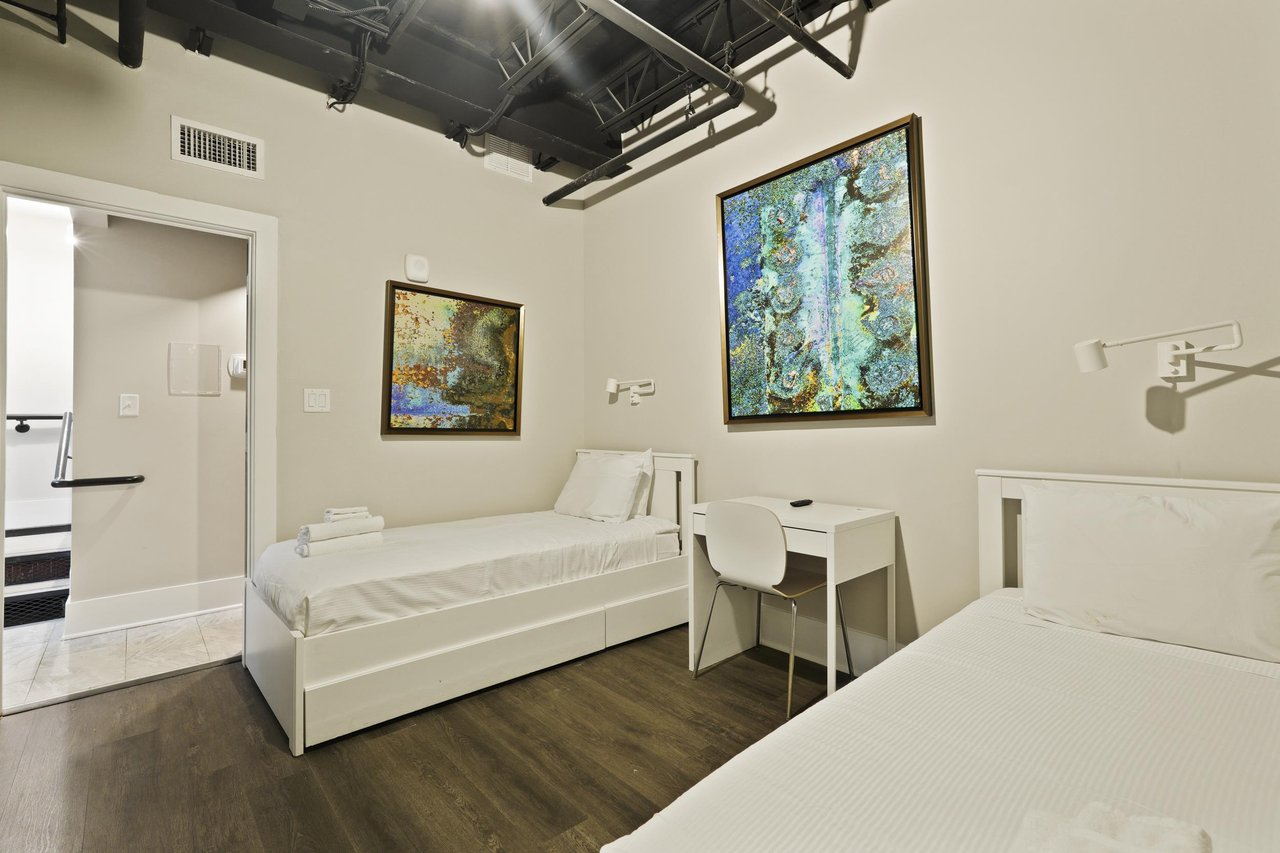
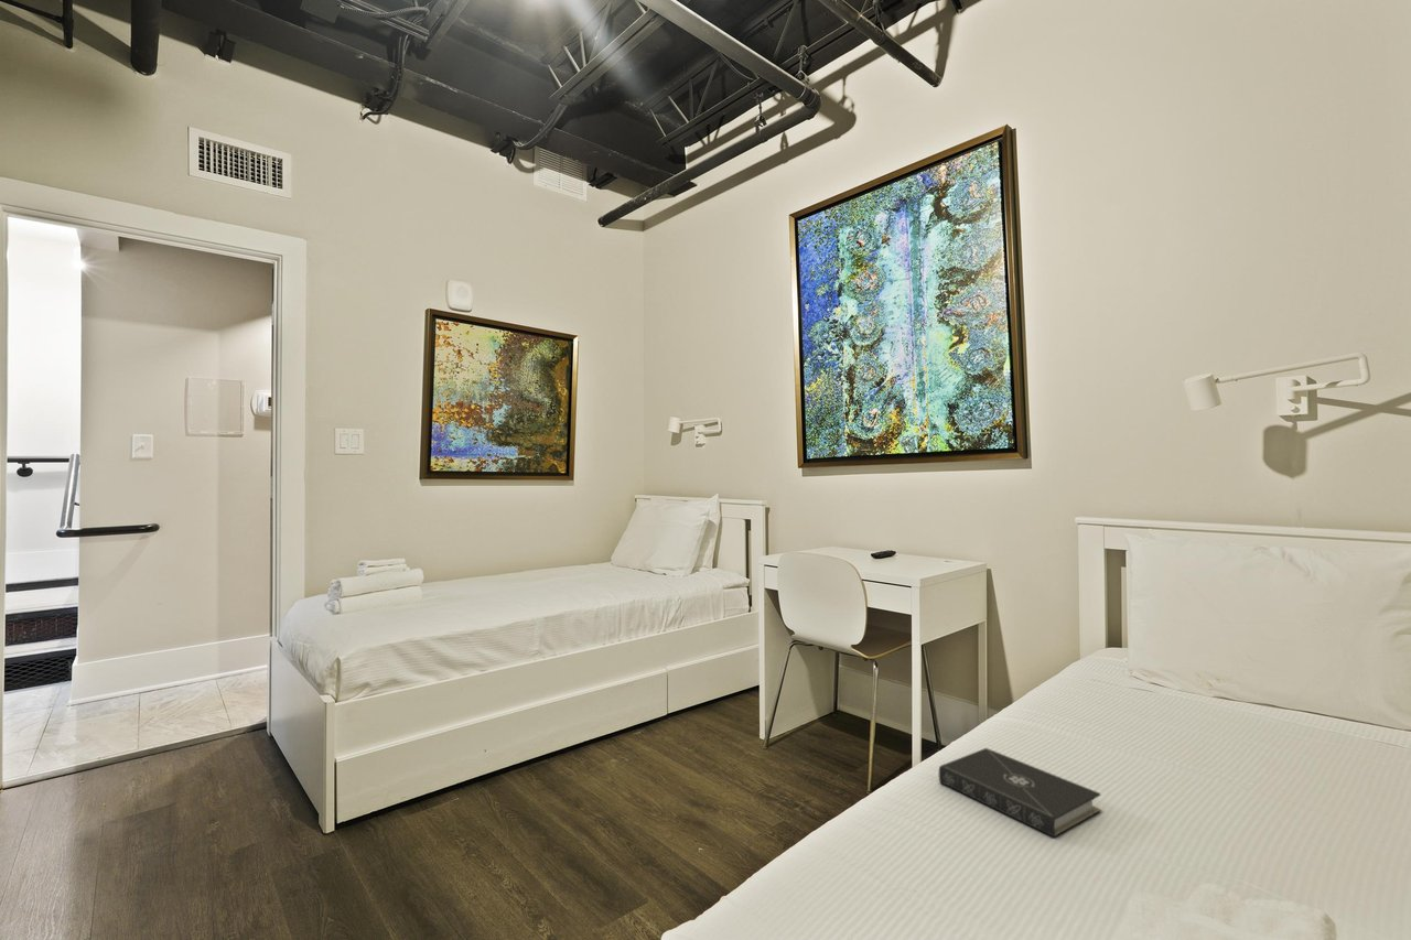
+ book [938,747,1101,839]
